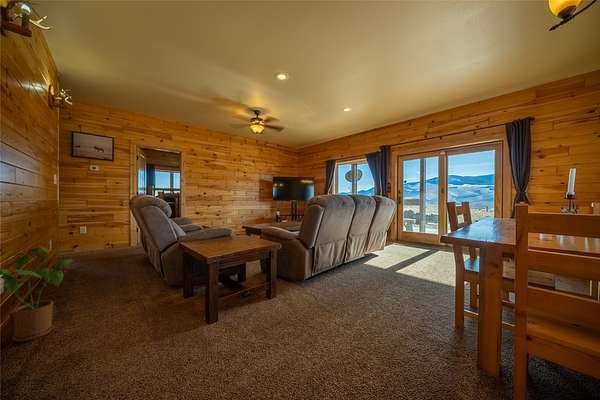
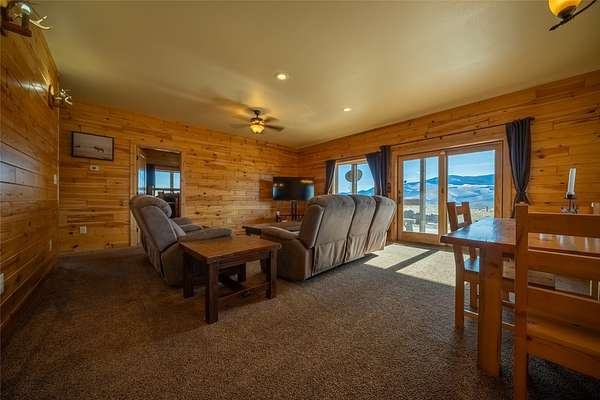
- house plant [0,246,76,343]
